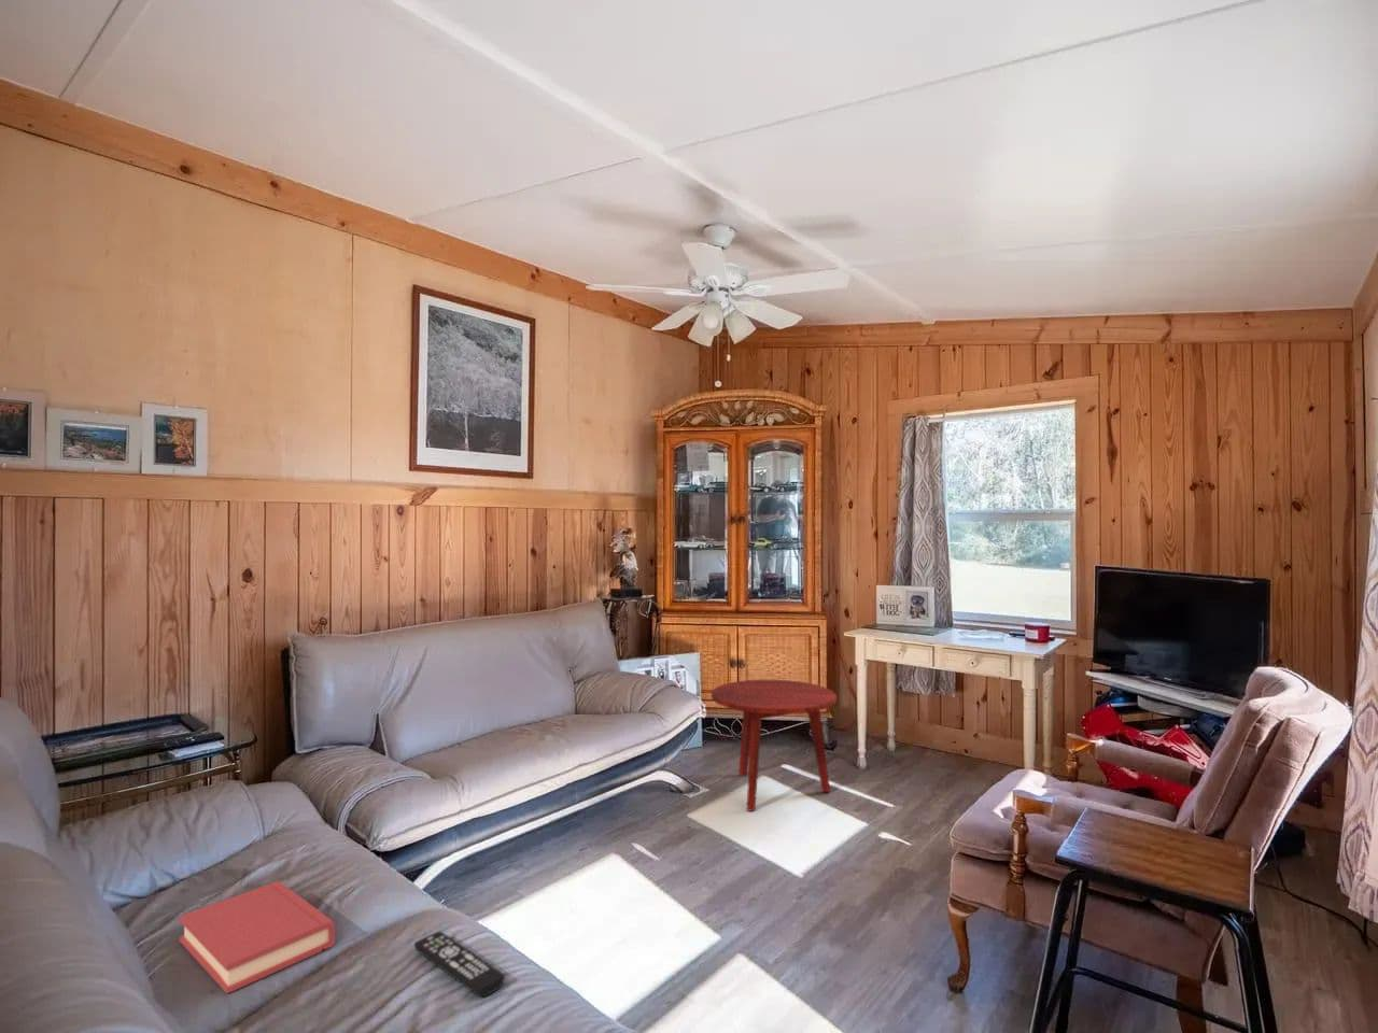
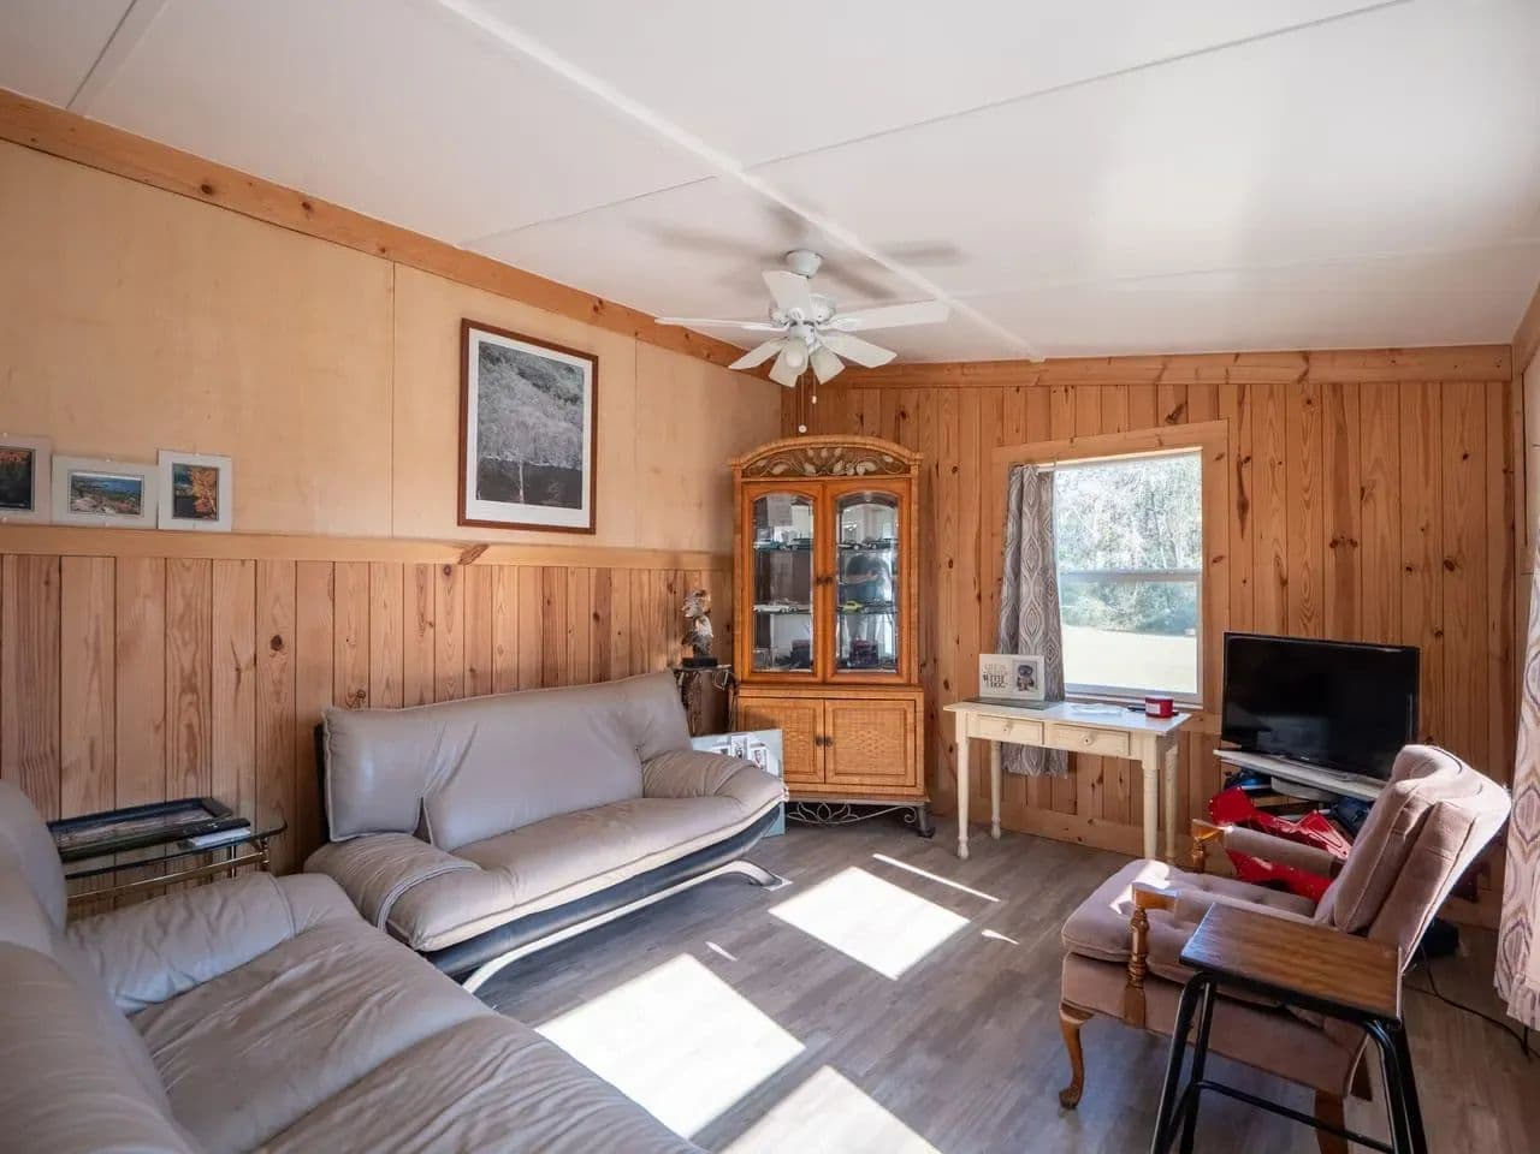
- side table [711,679,838,813]
- hardback book [179,880,336,994]
- remote control [413,931,506,998]
